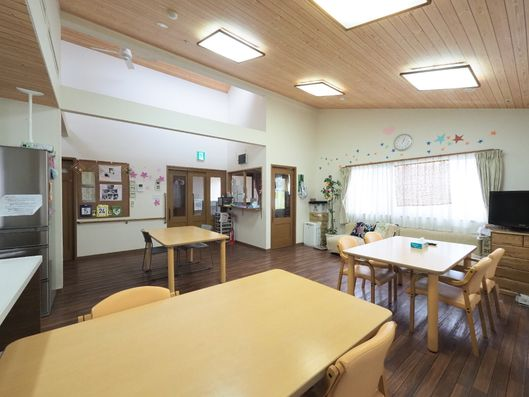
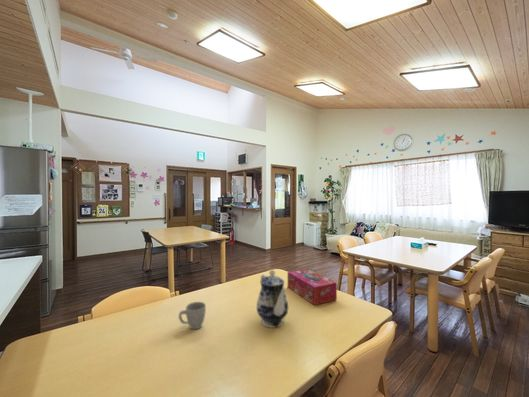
+ tissue box [287,268,338,306]
+ mug [178,301,207,330]
+ teapot [256,269,289,329]
